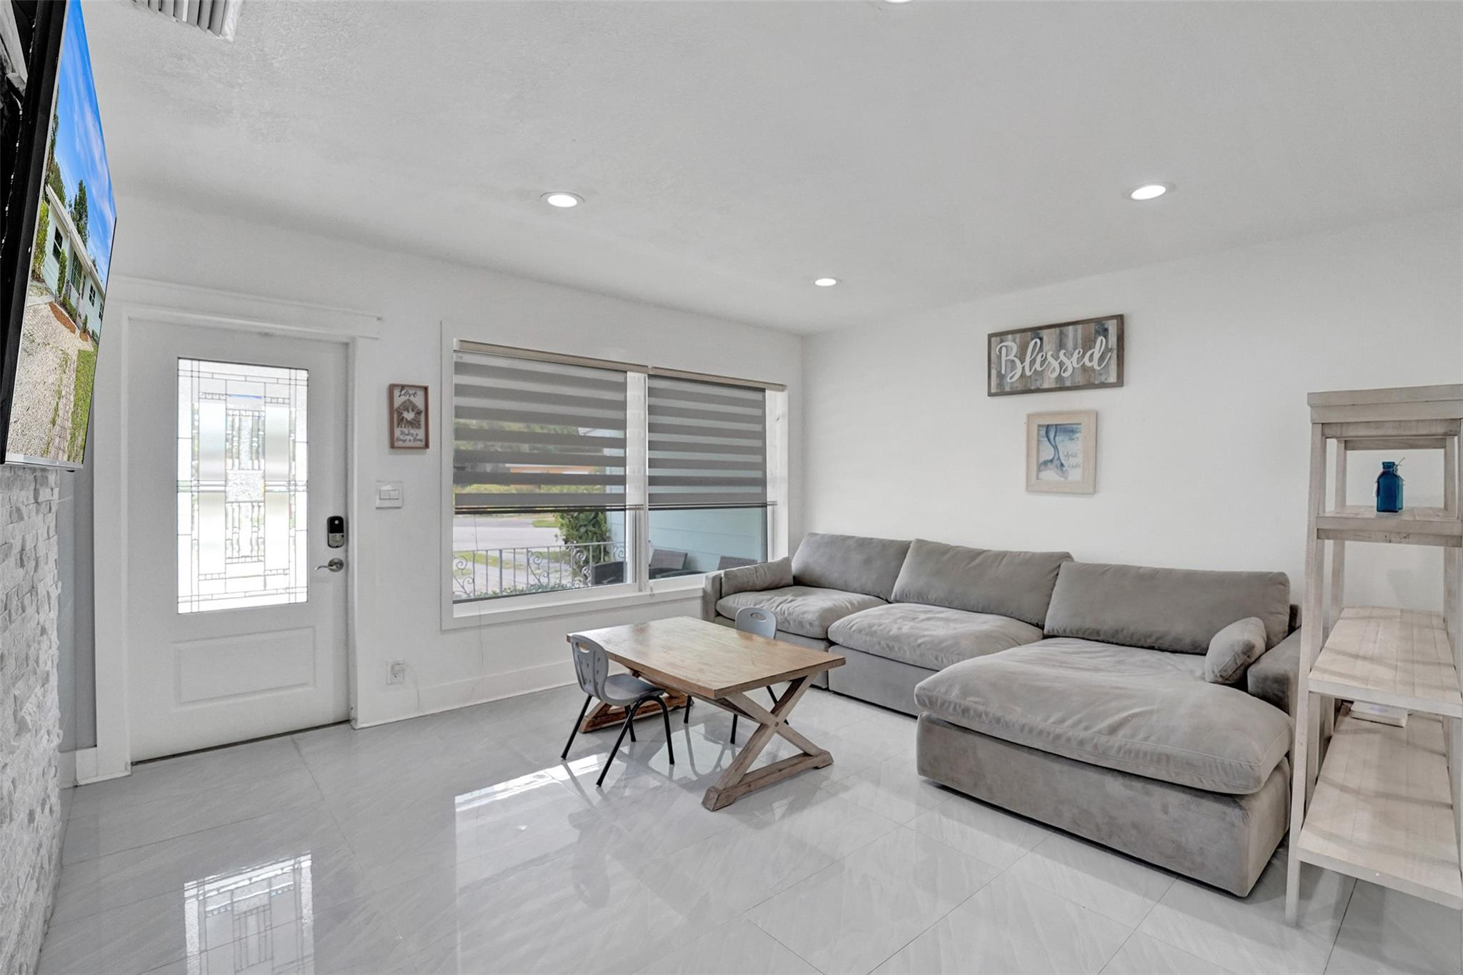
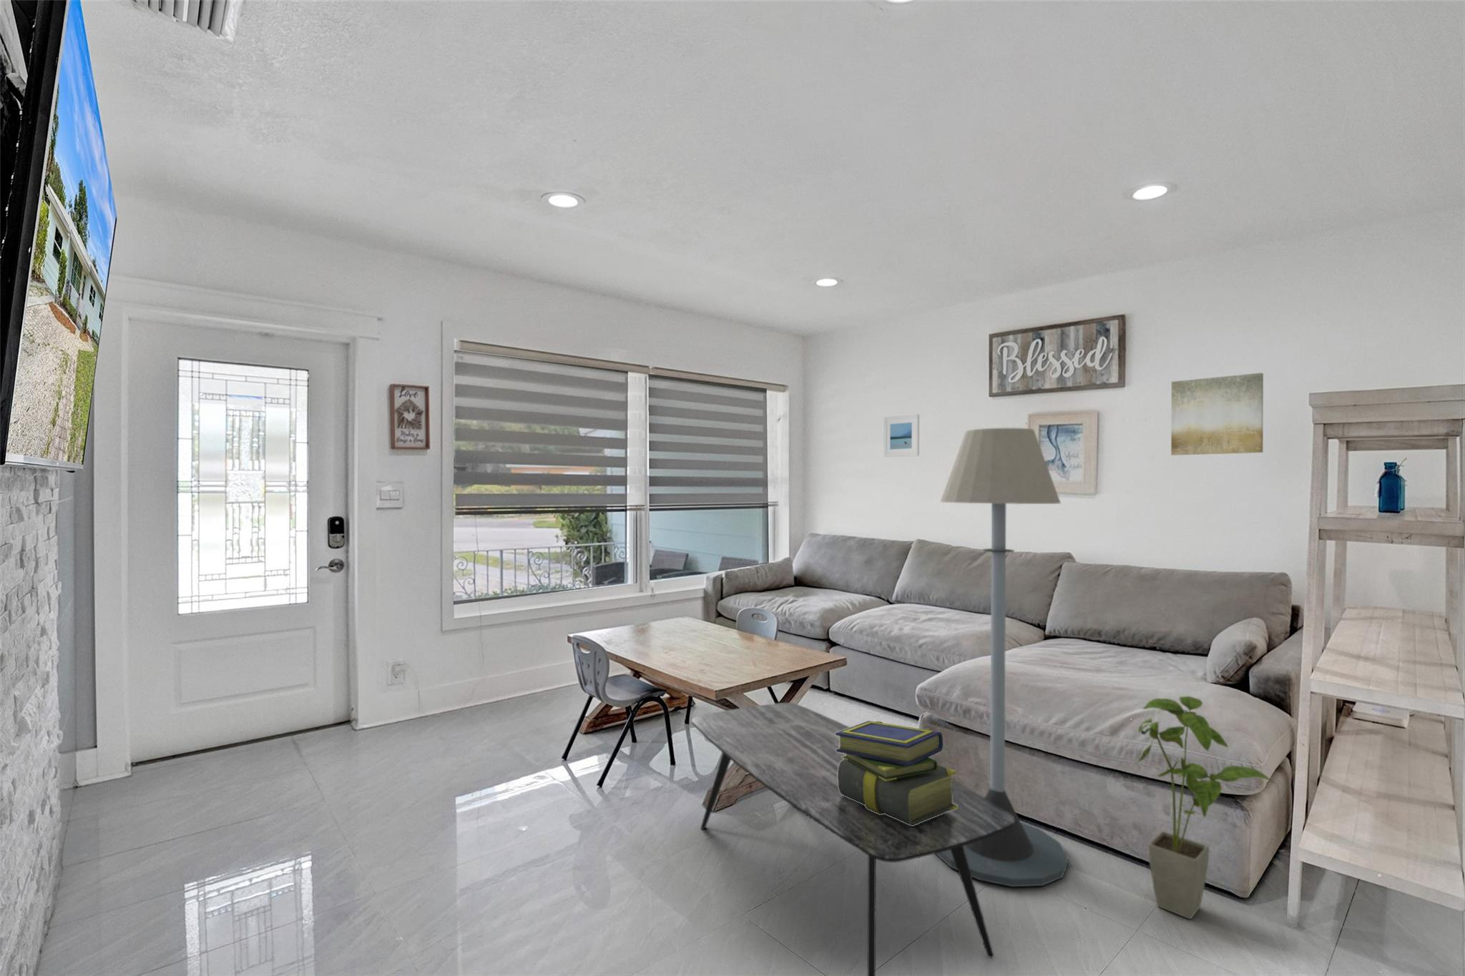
+ stack of books [835,720,957,825]
+ floor lamp [935,428,1069,888]
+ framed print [882,414,920,457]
+ house plant [1134,695,1277,919]
+ wall art [1170,373,1263,456]
+ coffee table [691,703,1014,976]
